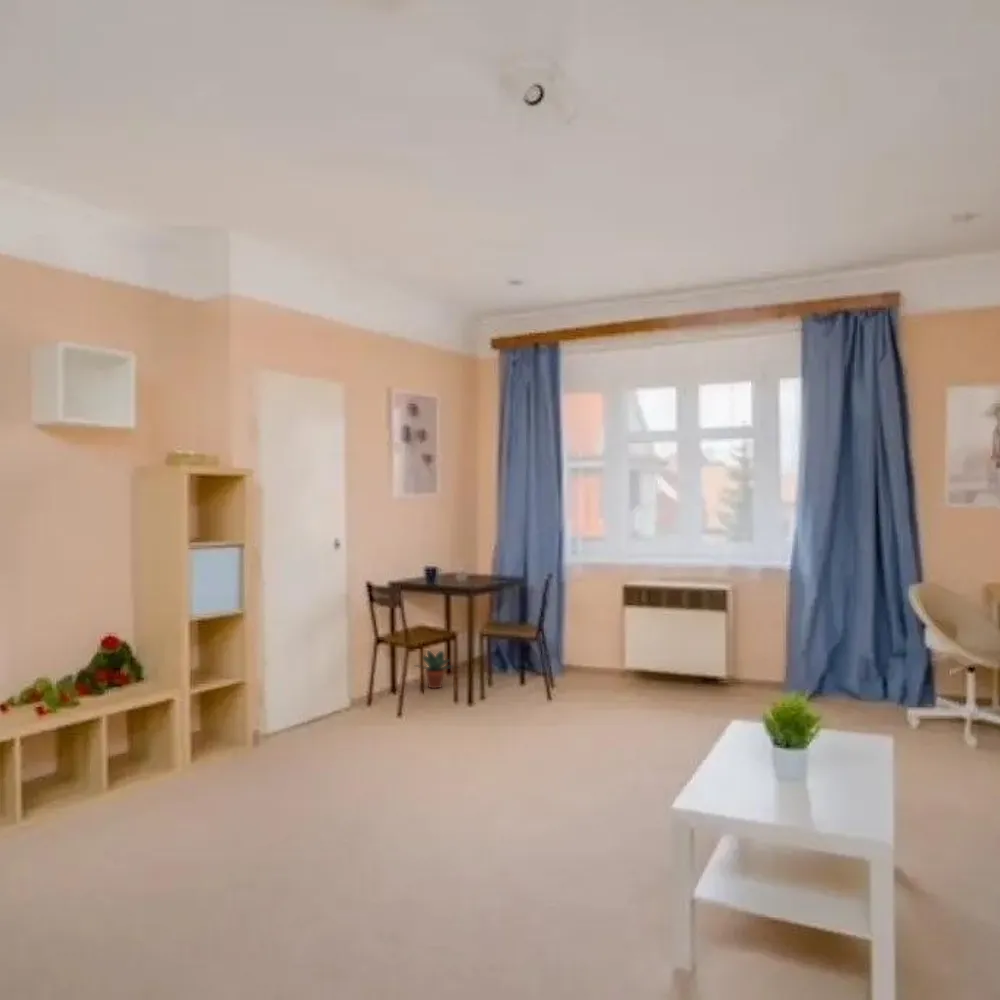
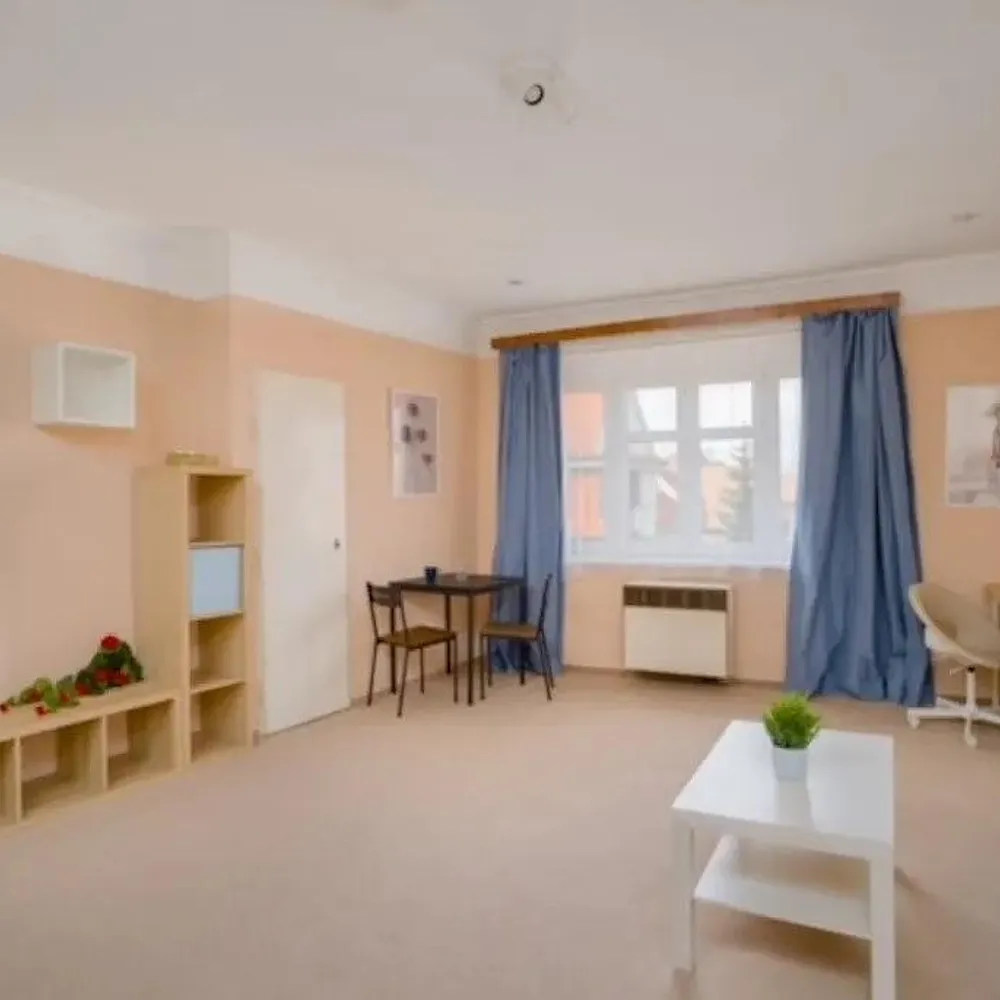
- potted plant [413,649,460,690]
